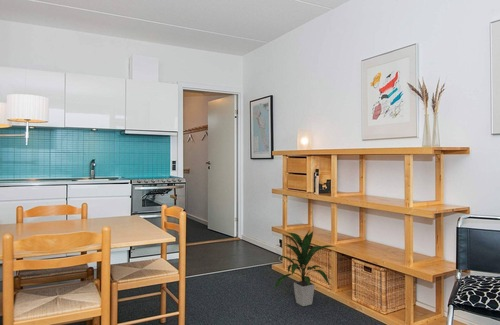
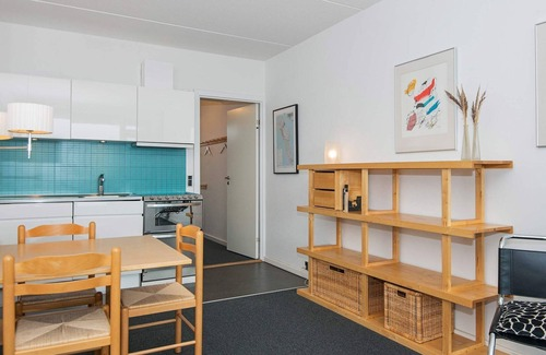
- indoor plant [273,229,336,307]
